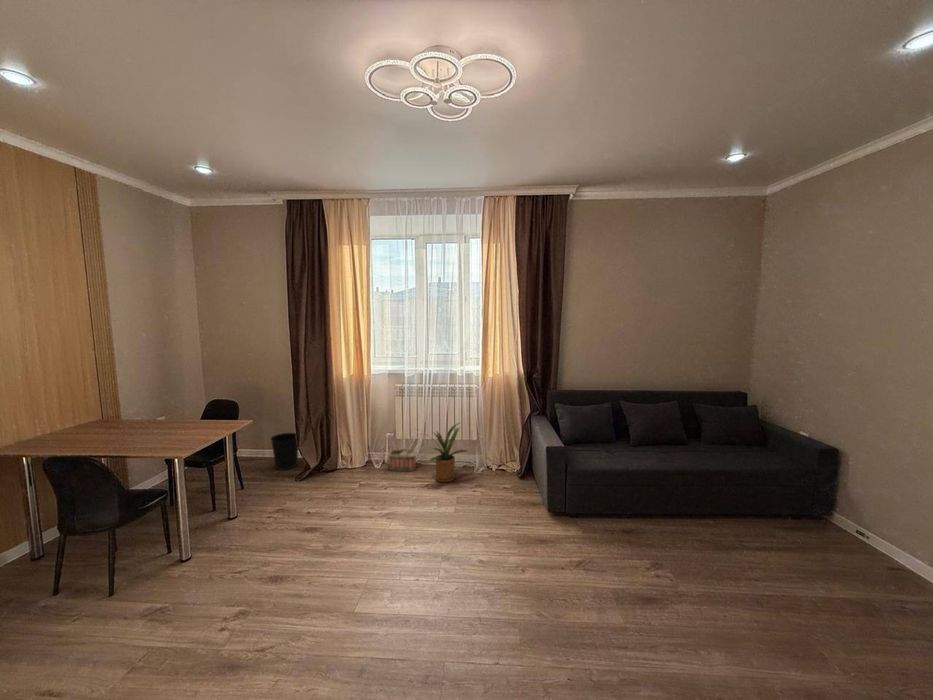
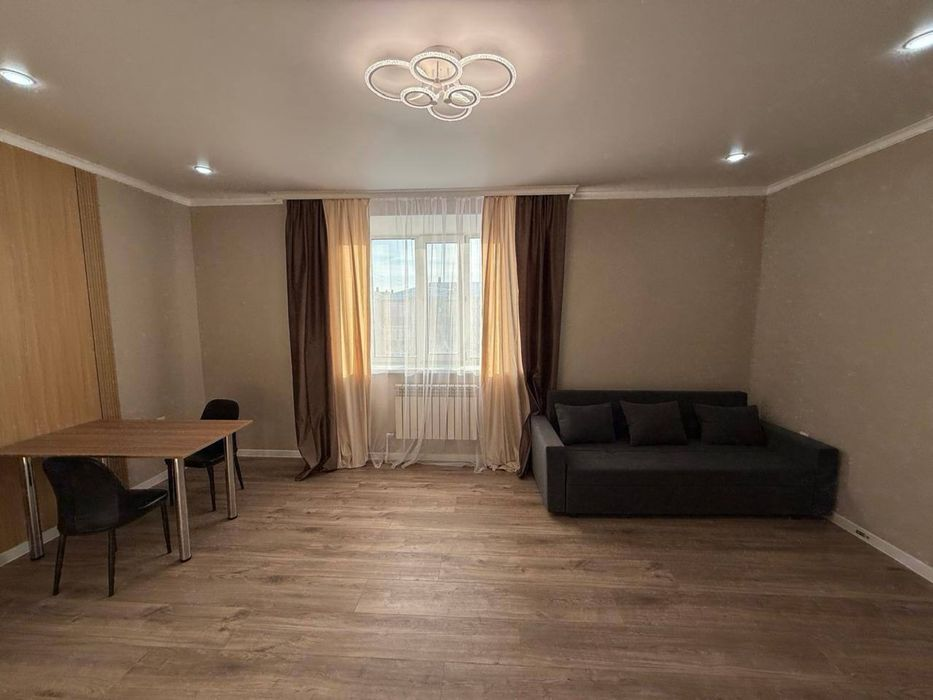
- basket [387,435,417,472]
- wastebasket [270,432,299,471]
- house plant [416,421,469,483]
